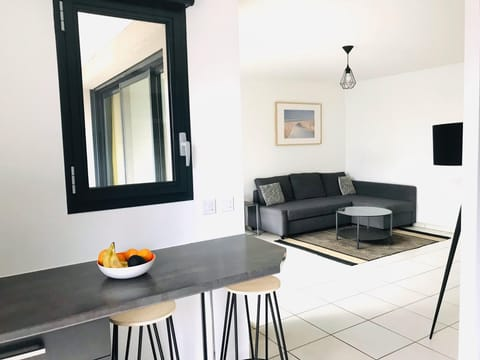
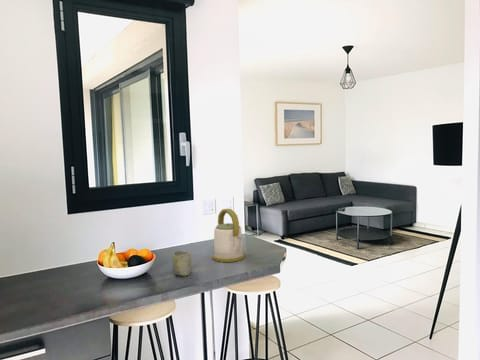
+ kettle [211,208,246,263]
+ cup [172,250,192,277]
